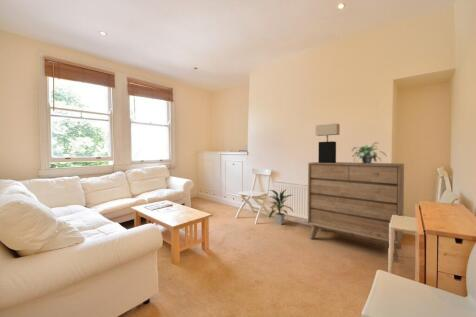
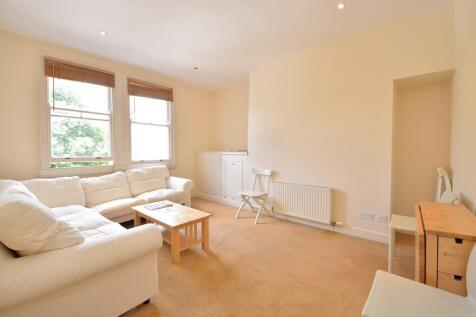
- indoor plant [267,189,295,226]
- table lamp [315,122,341,163]
- potted plant [351,141,387,164]
- dresser [307,161,405,263]
